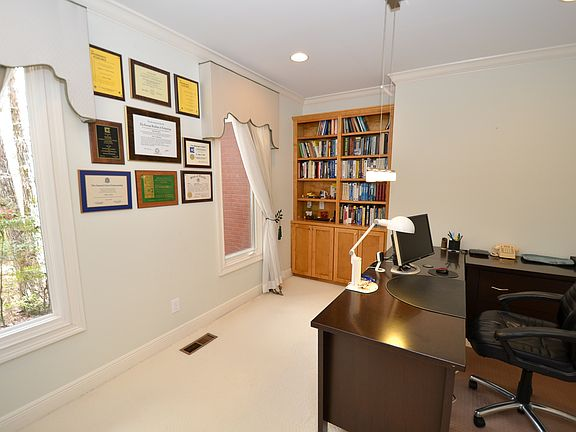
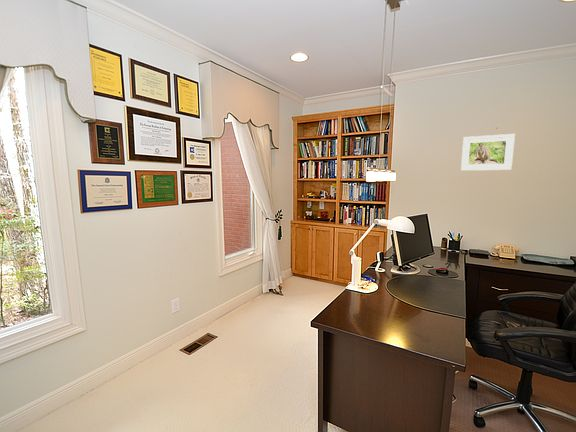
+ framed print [460,133,516,172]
